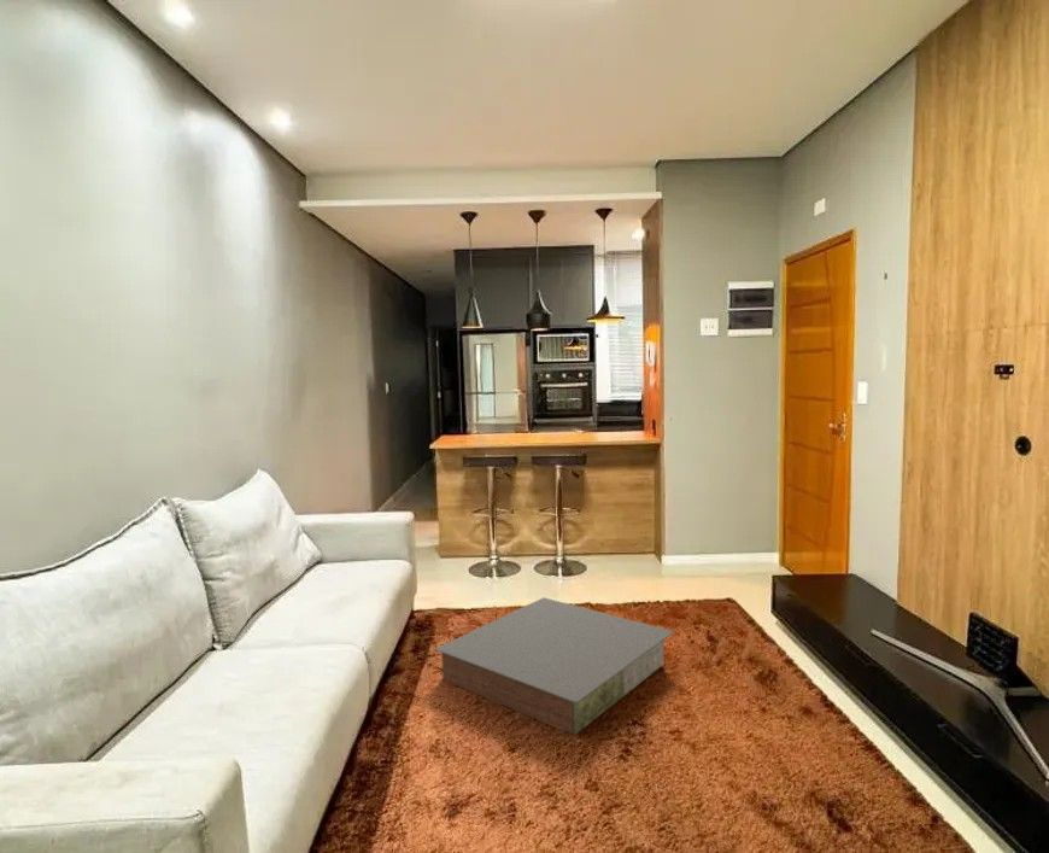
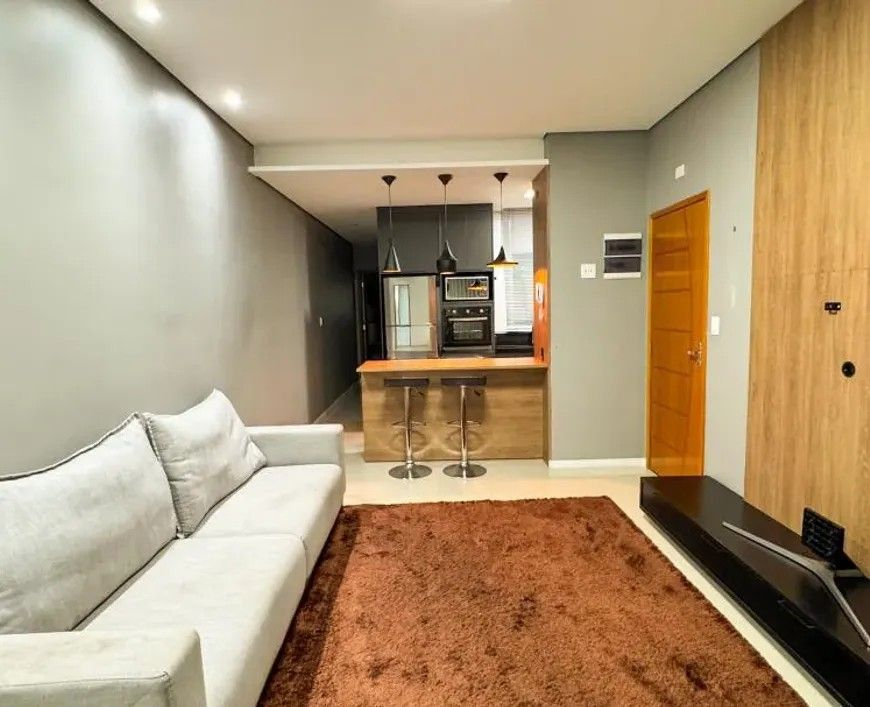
- coffee table [434,596,675,736]
